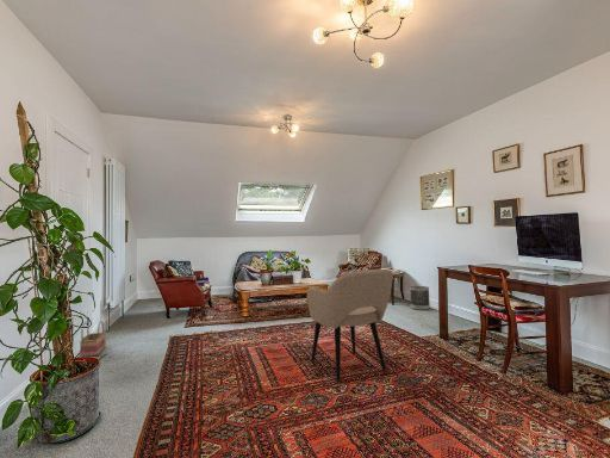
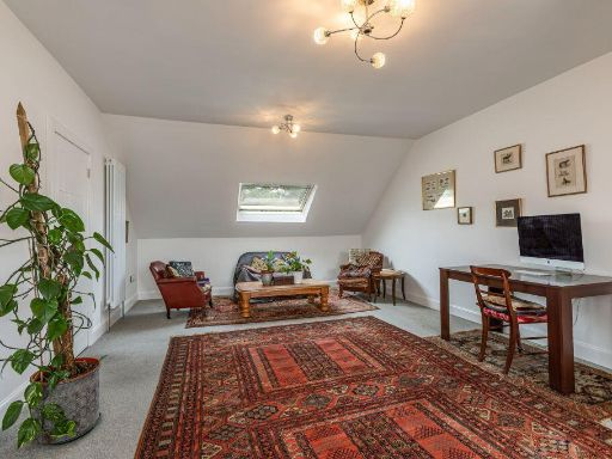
- wastebasket [409,285,431,311]
- basket [79,320,107,358]
- armchair [306,268,394,383]
